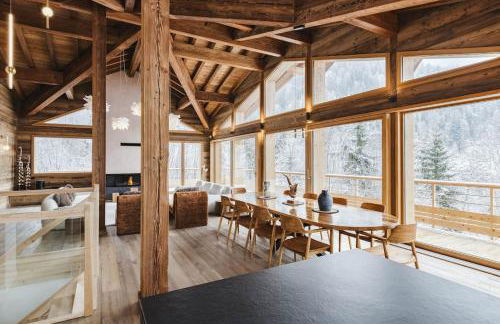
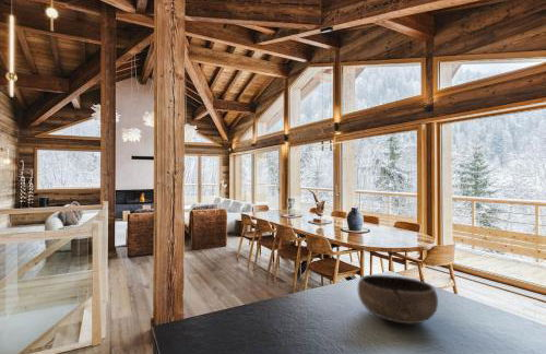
+ bowl [357,274,439,326]
